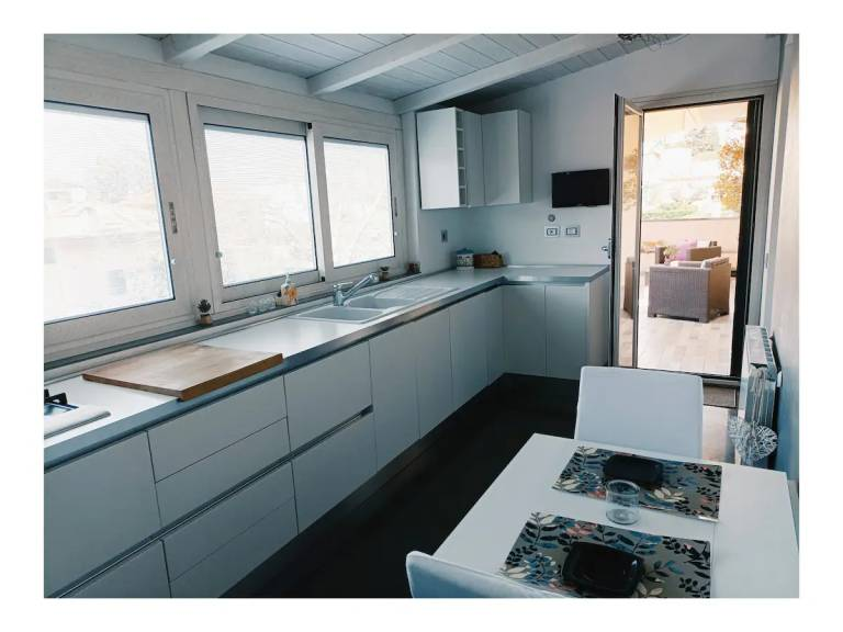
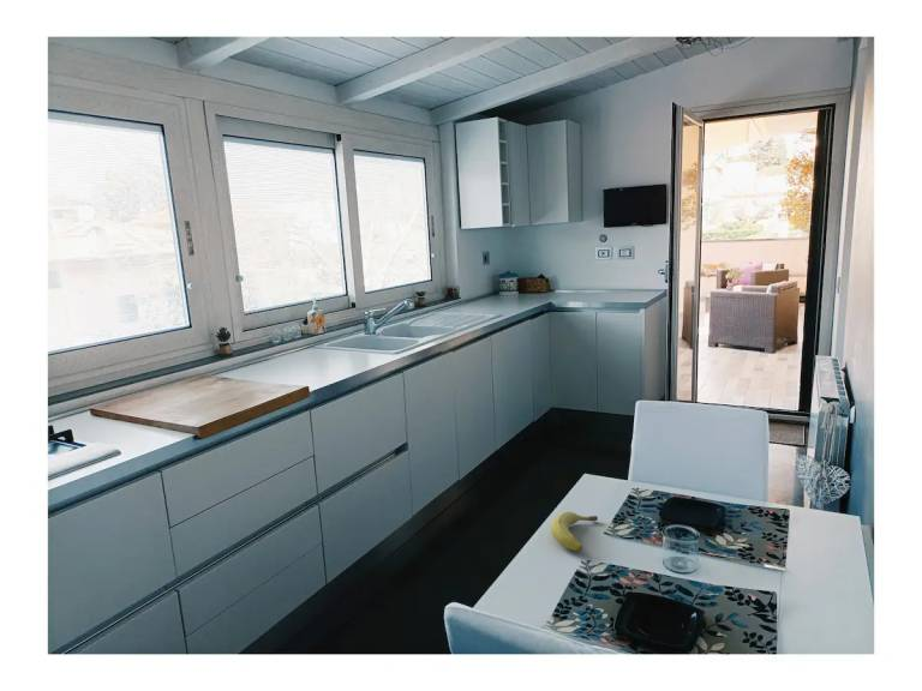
+ fruit [550,511,599,552]
